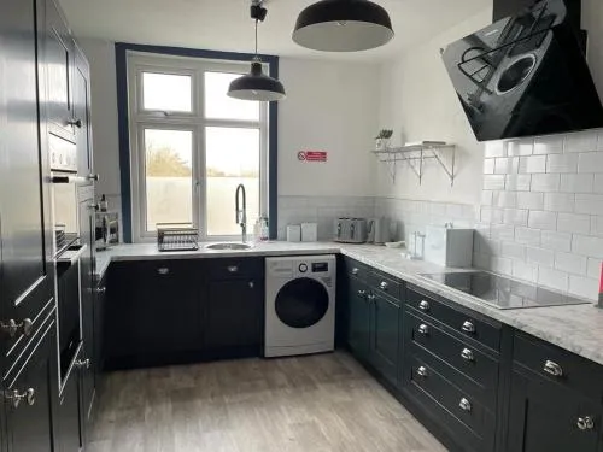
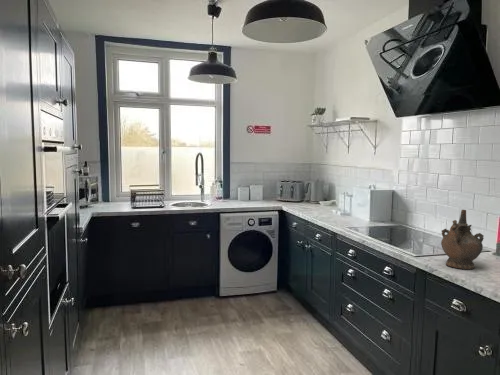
+ ceremonial vessel [440,209,485,270]
